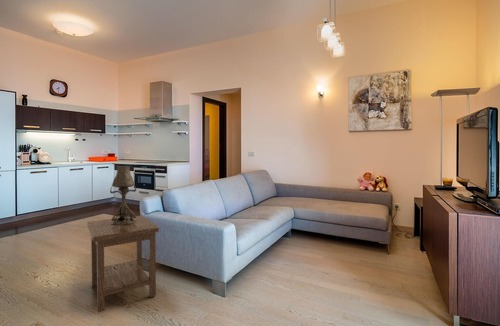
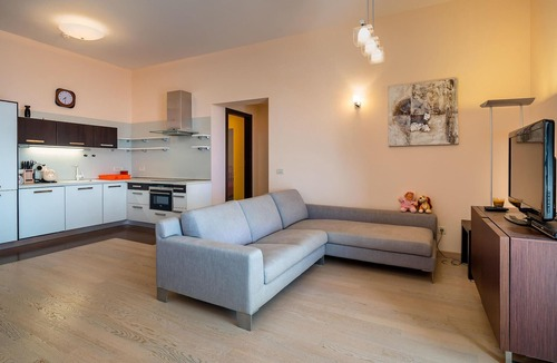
- side table [86,215,160,313]
- table lamp [109,165,137,225]
